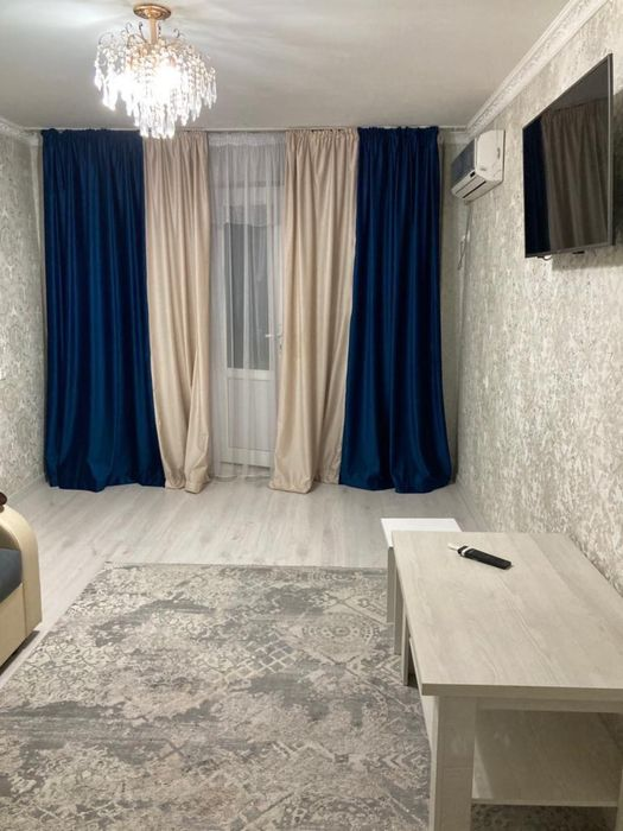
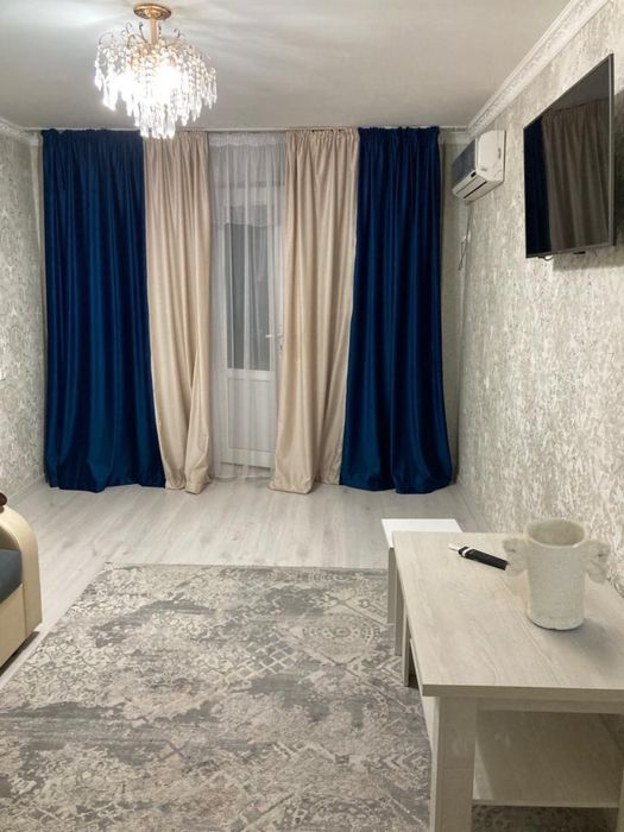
+ decorative vase [500,516,612,631]
